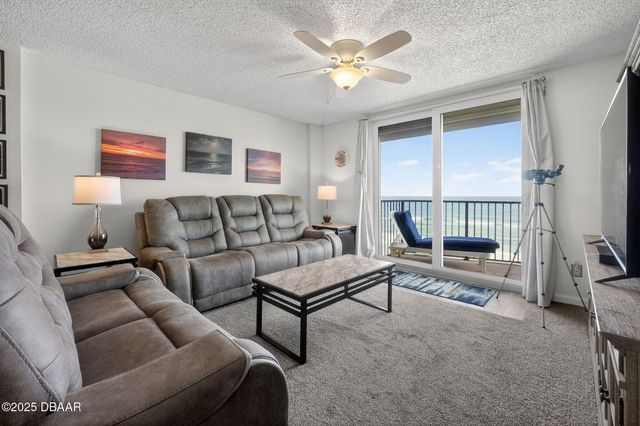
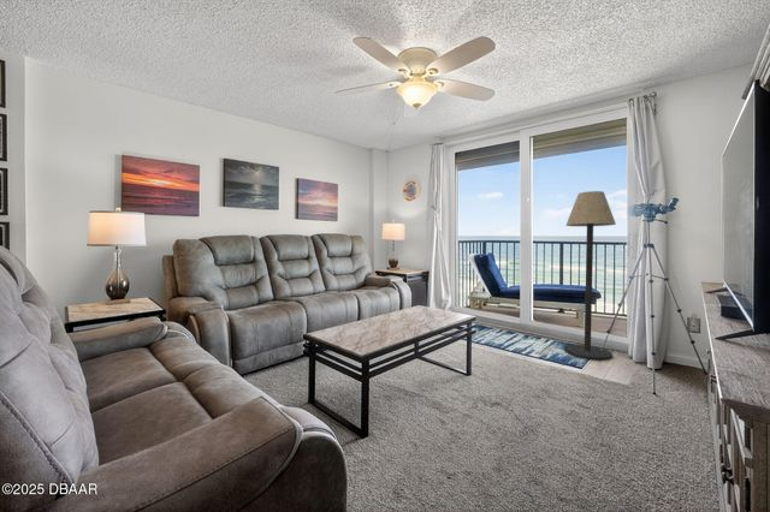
+ floor lamp [563,190,617,361]
